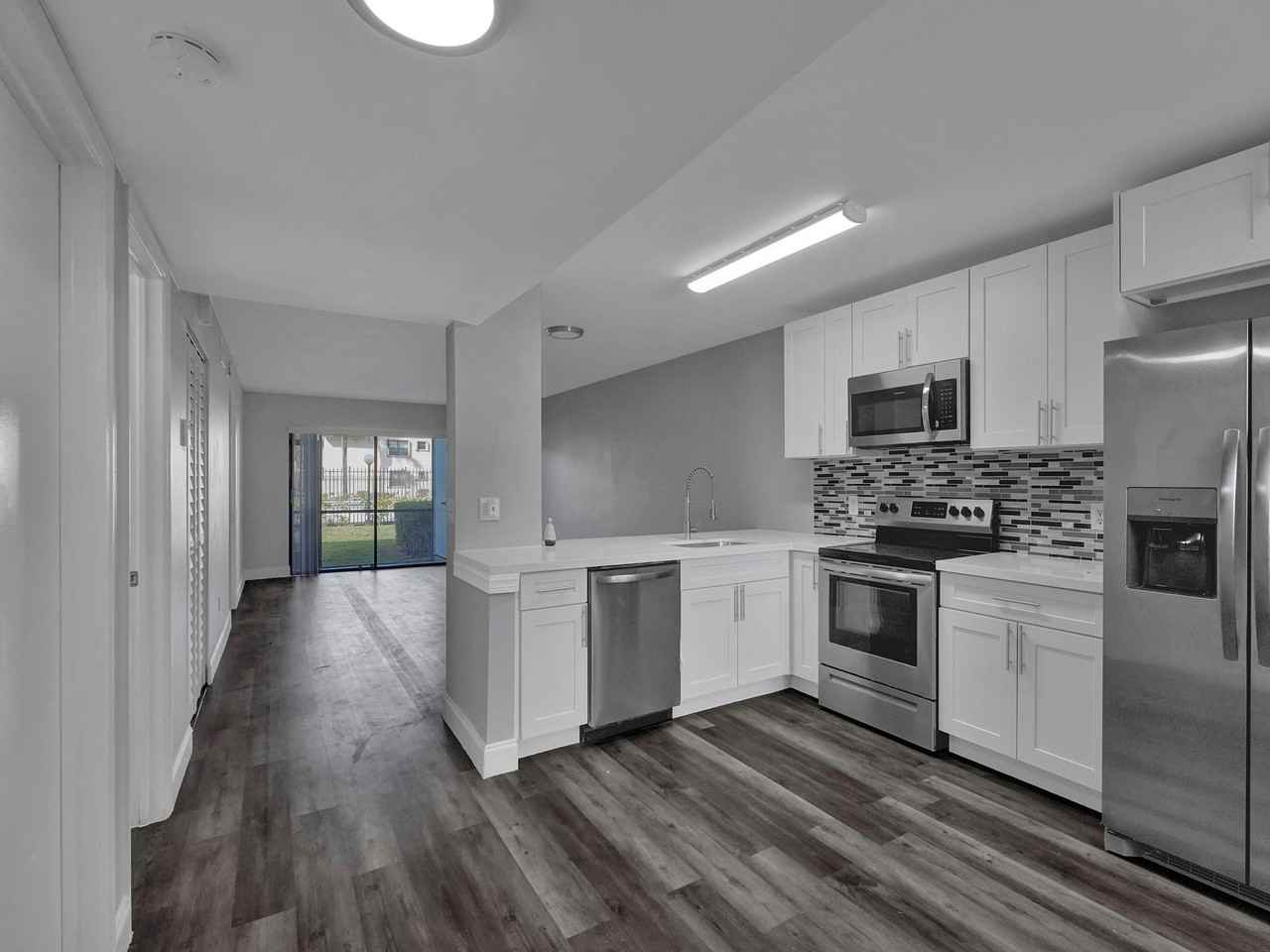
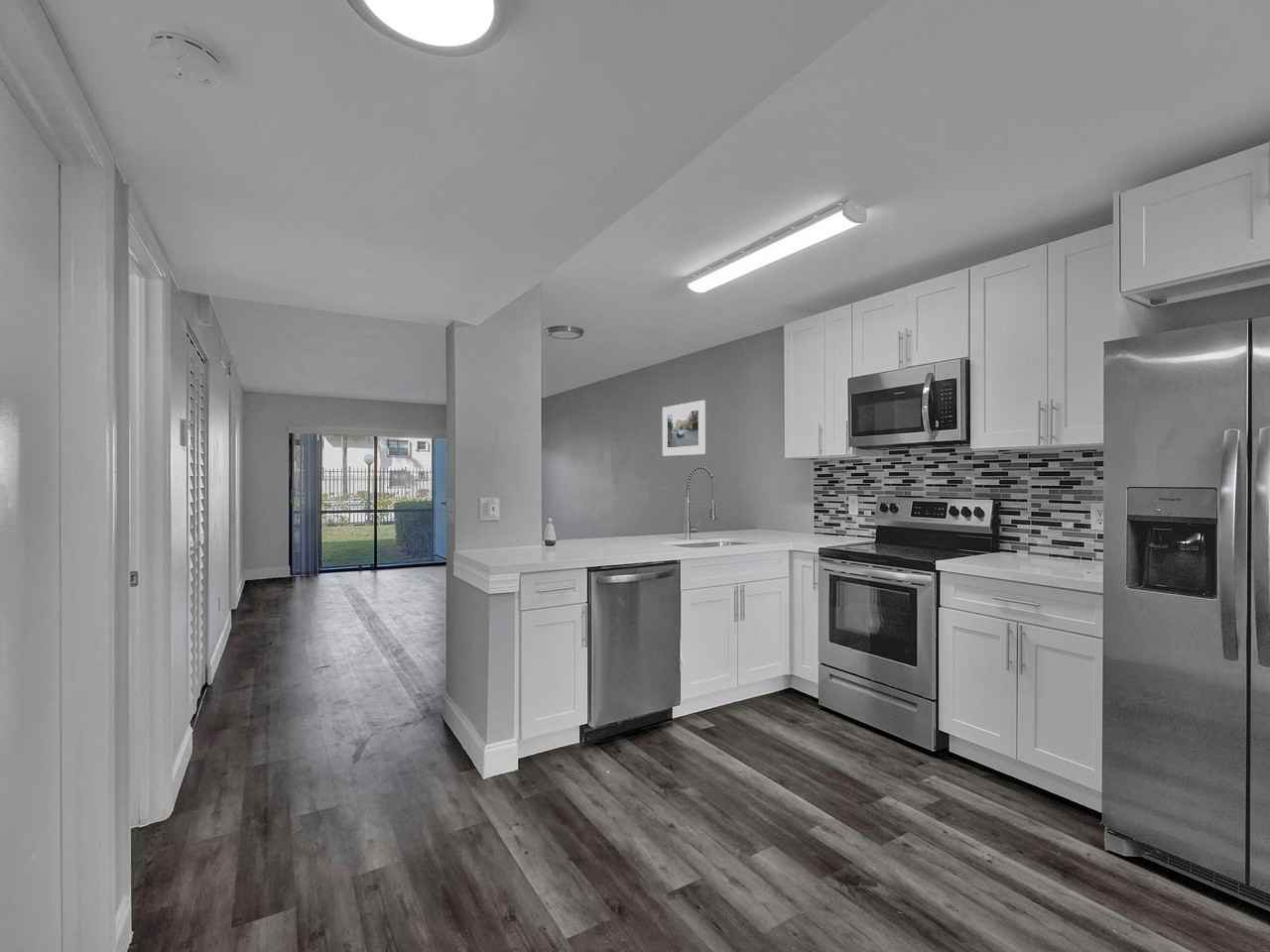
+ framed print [662,400,706,457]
